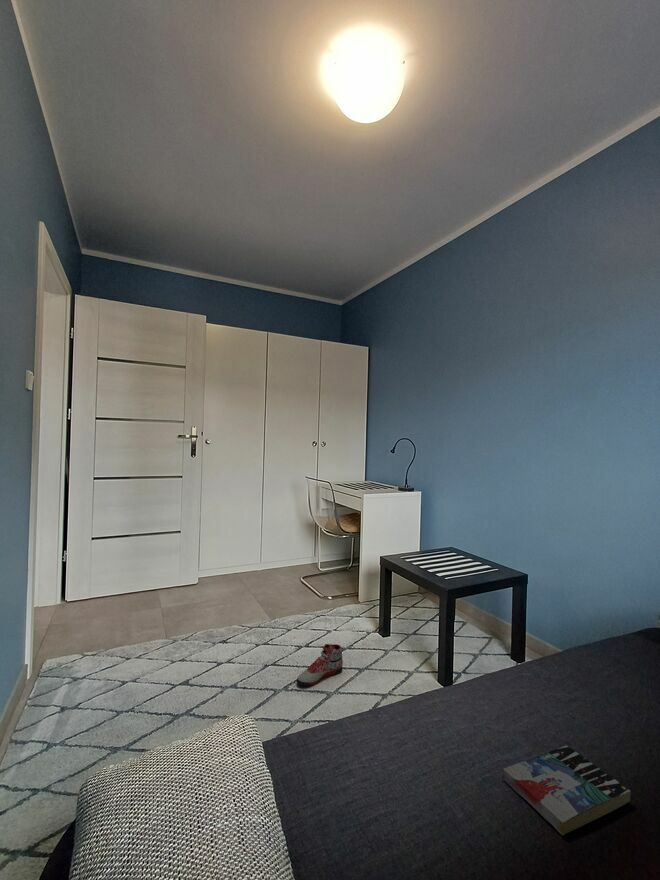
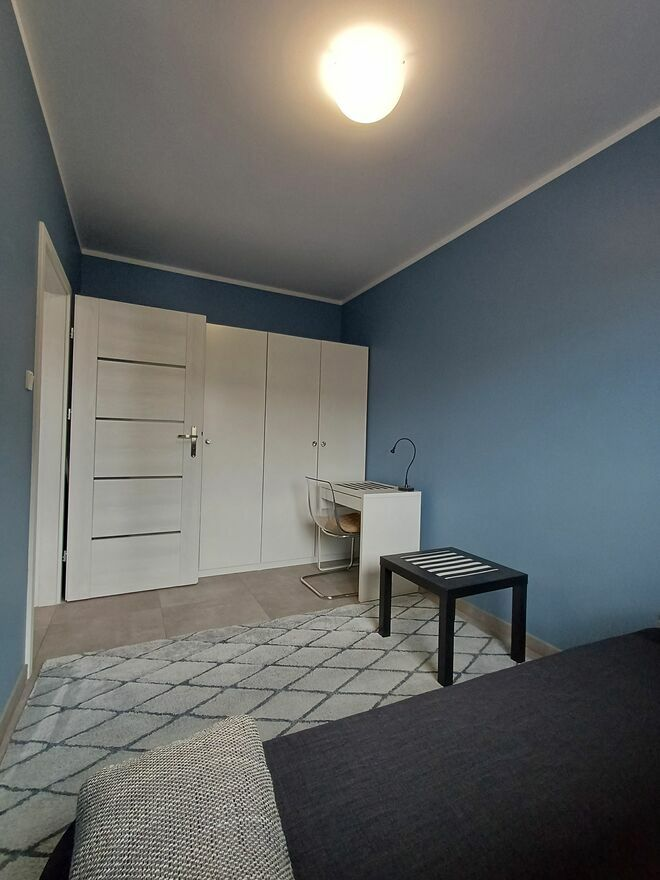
- book [501,745,632,836]
- sneaker [296,643,344,687]
